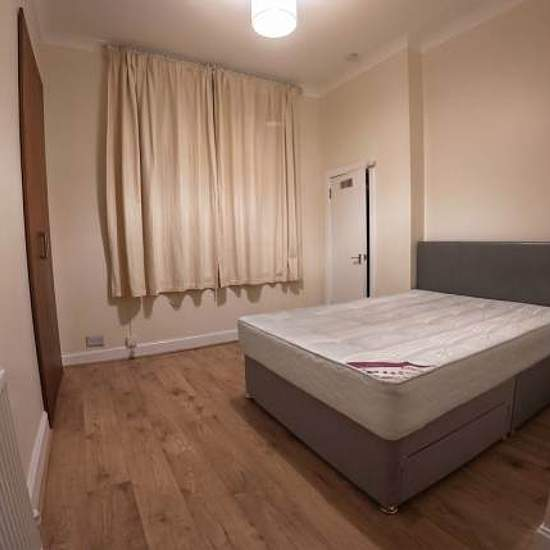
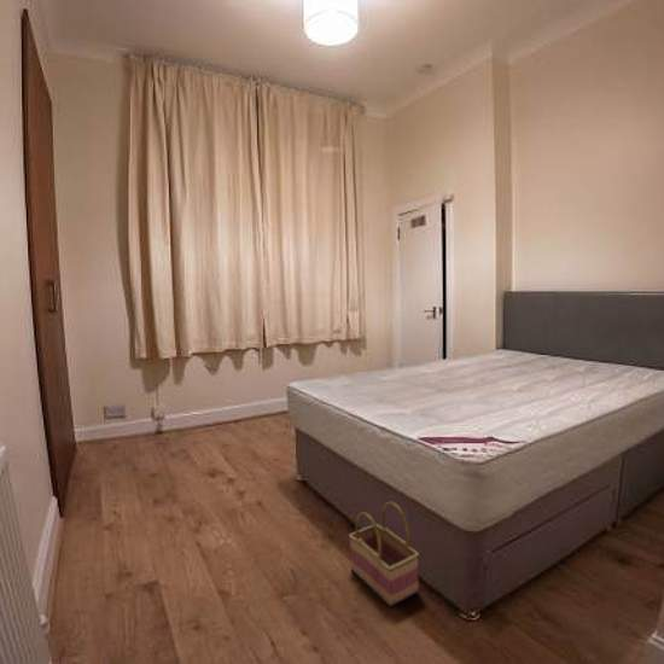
+ basket [348,501,420,607]
